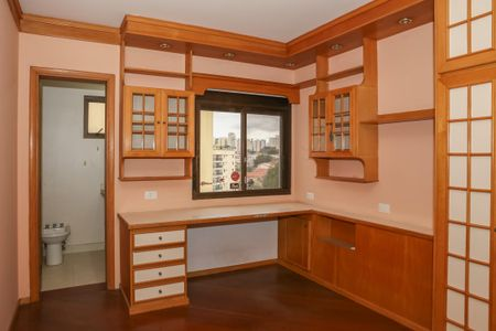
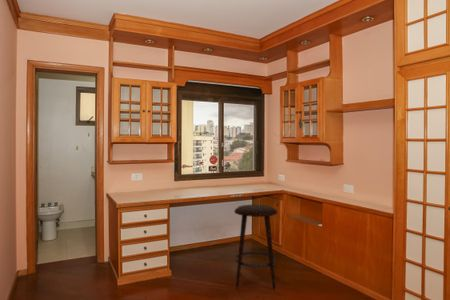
+ stool [233,204,278,290]
